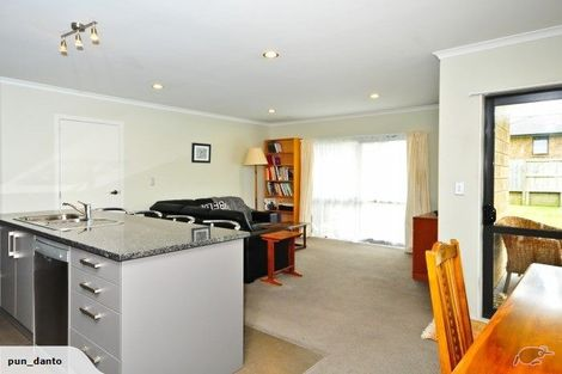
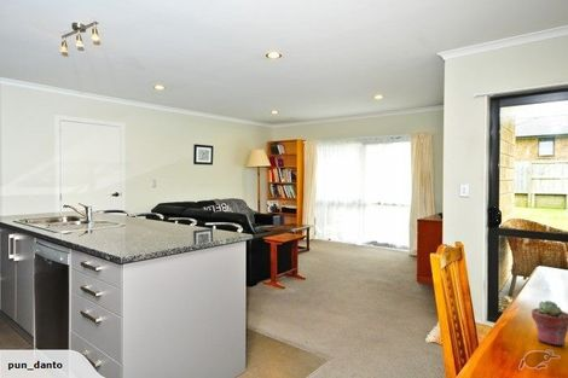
+ potted succulent [531,300,568,347]
